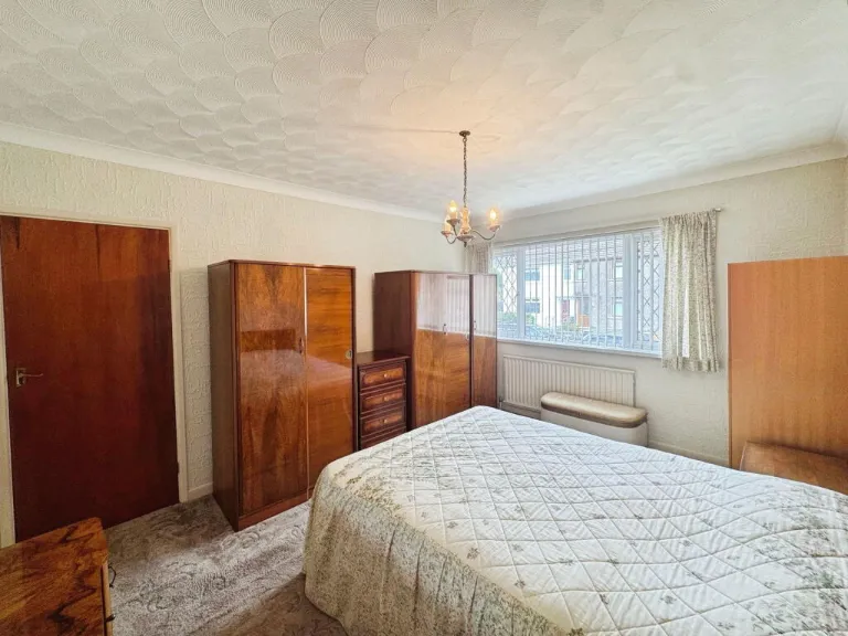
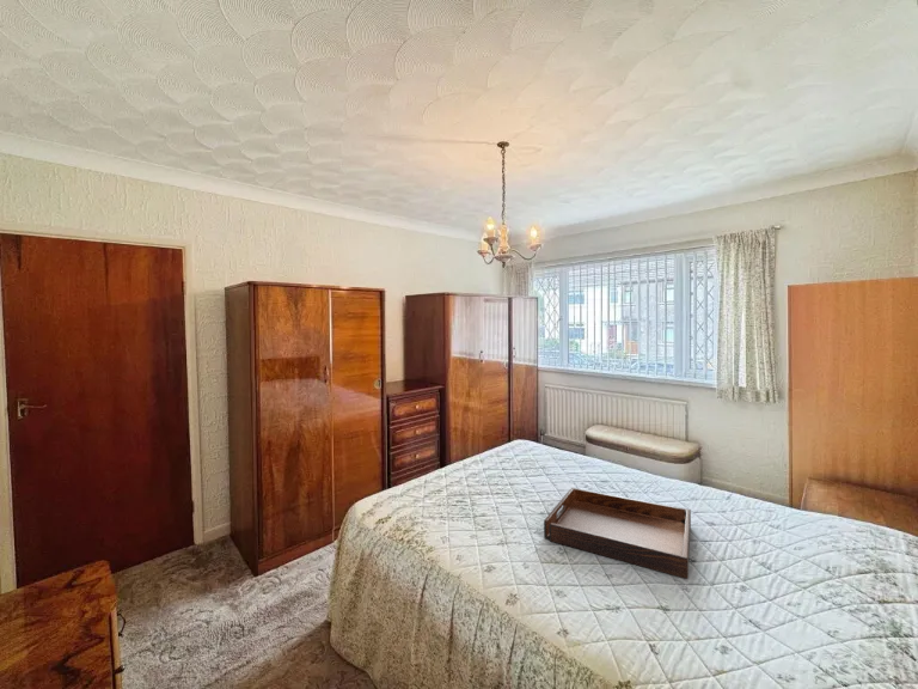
+ serving tray [543,487,692,580]
